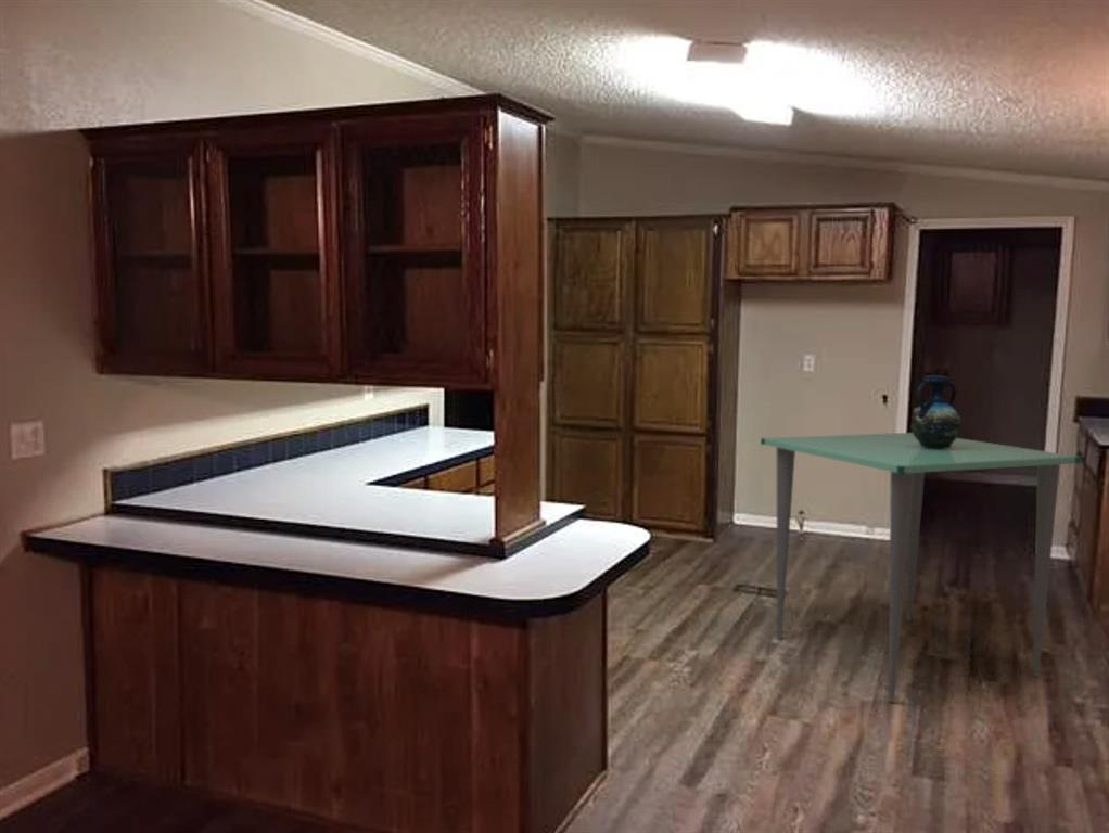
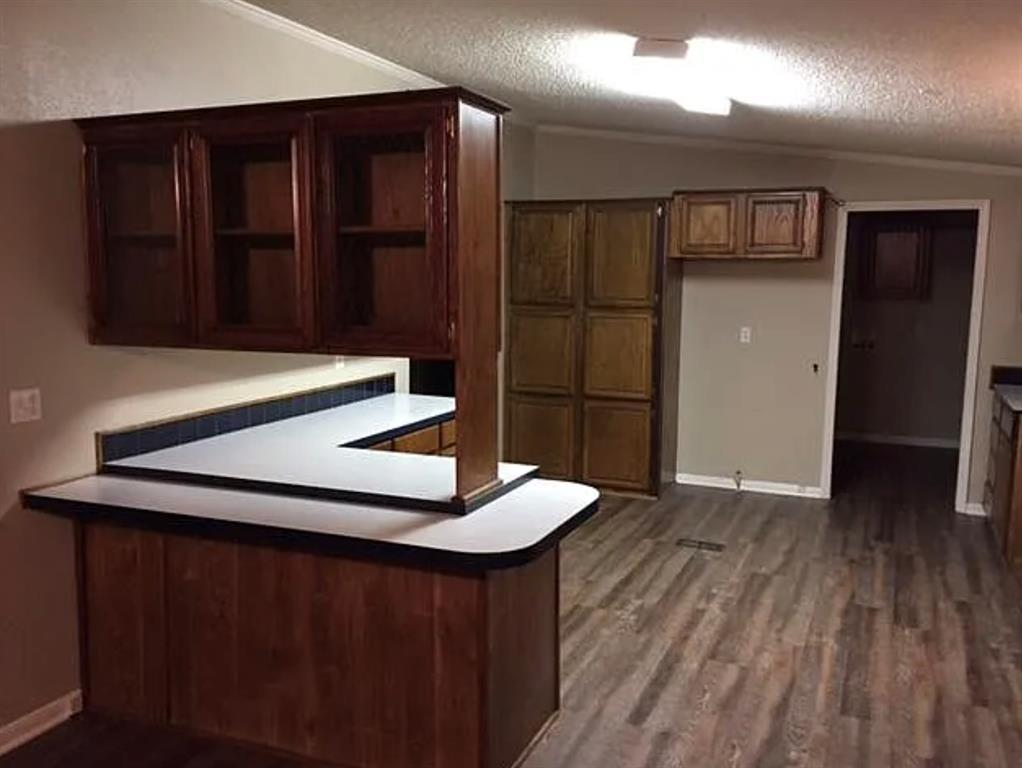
- vase [910,374,963,449]
- dining table [760,432,1082,701]
